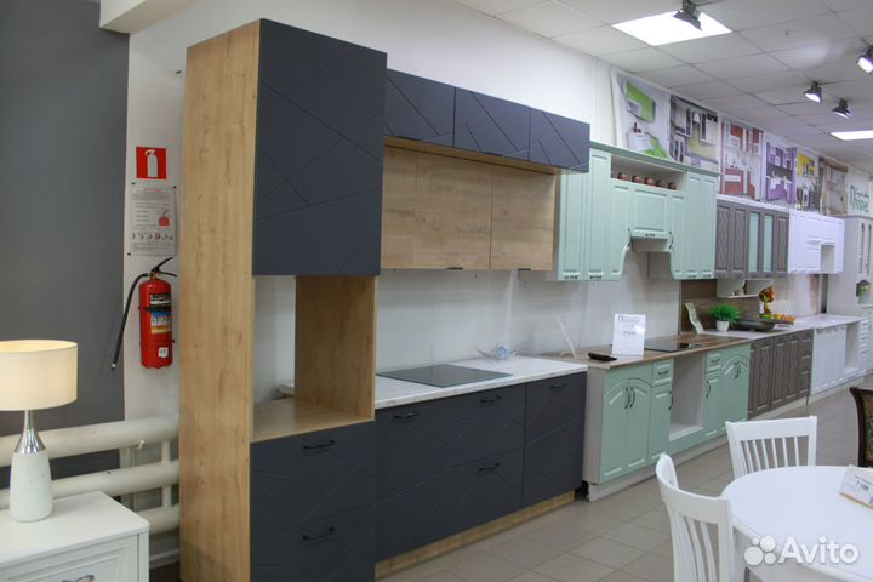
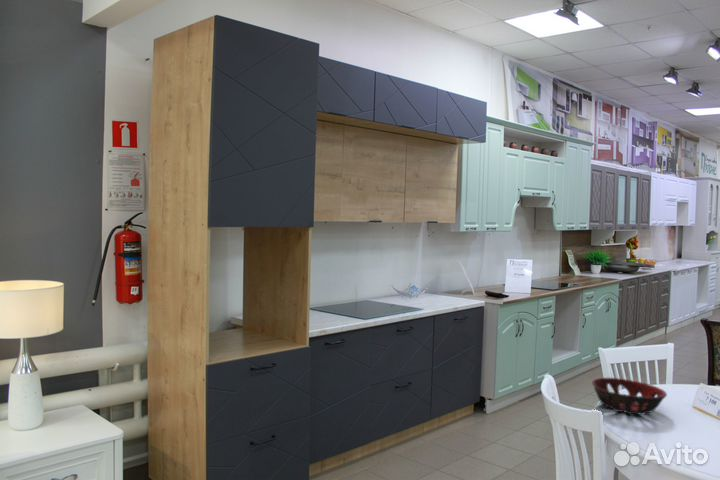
+ decorative bowl [591,377,668,416]
